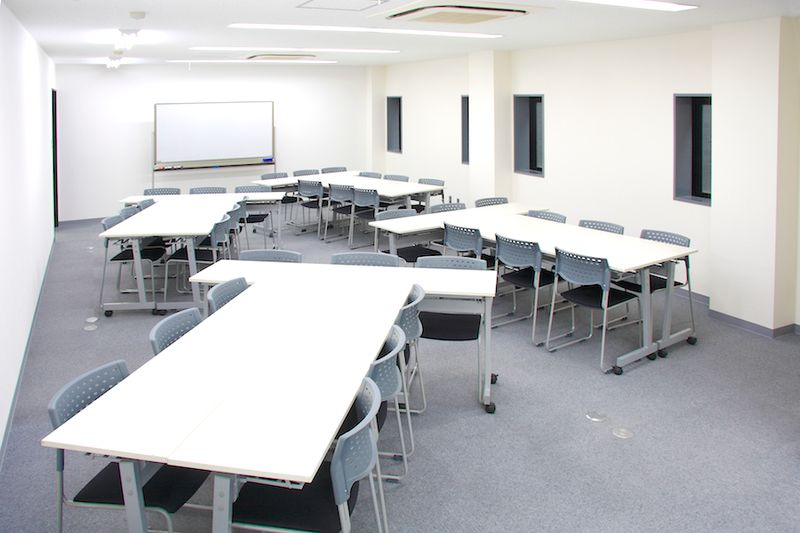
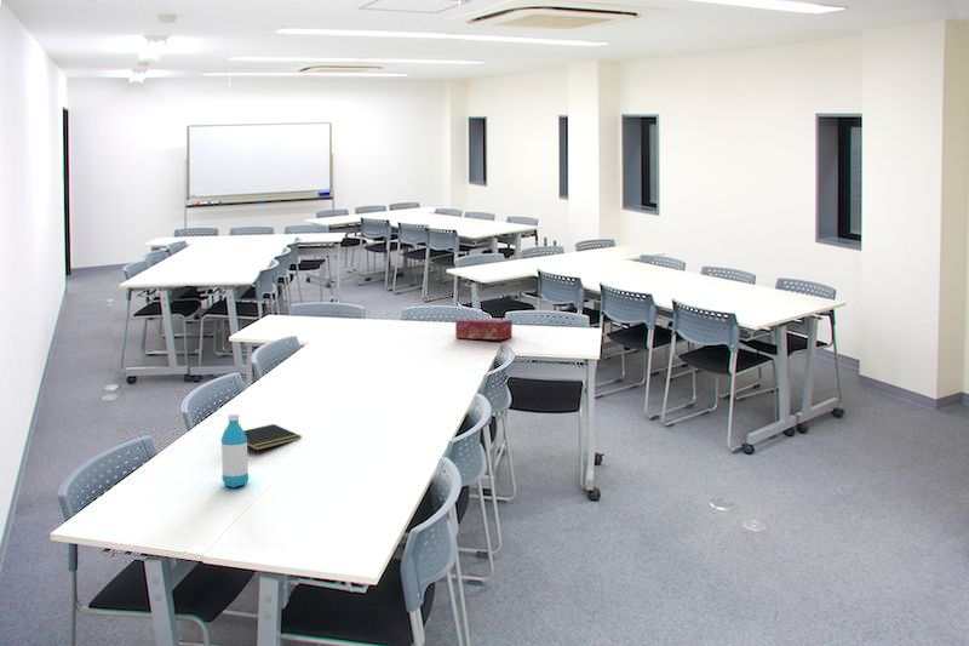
+ notepad [243,423,302,451]
+ tissue box [454,318,514,341]
+ water bottle [219,412,250,488]
